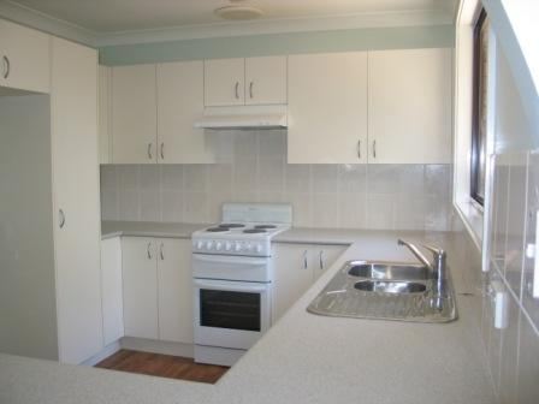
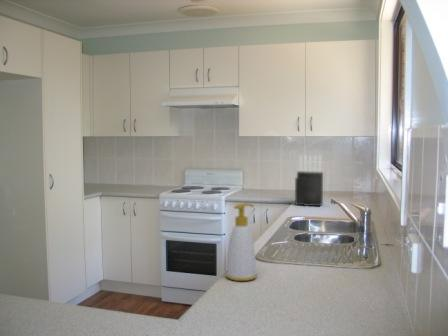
+ soap bottle [225,202,258,282]
+ knife block [294,154,324,207]
